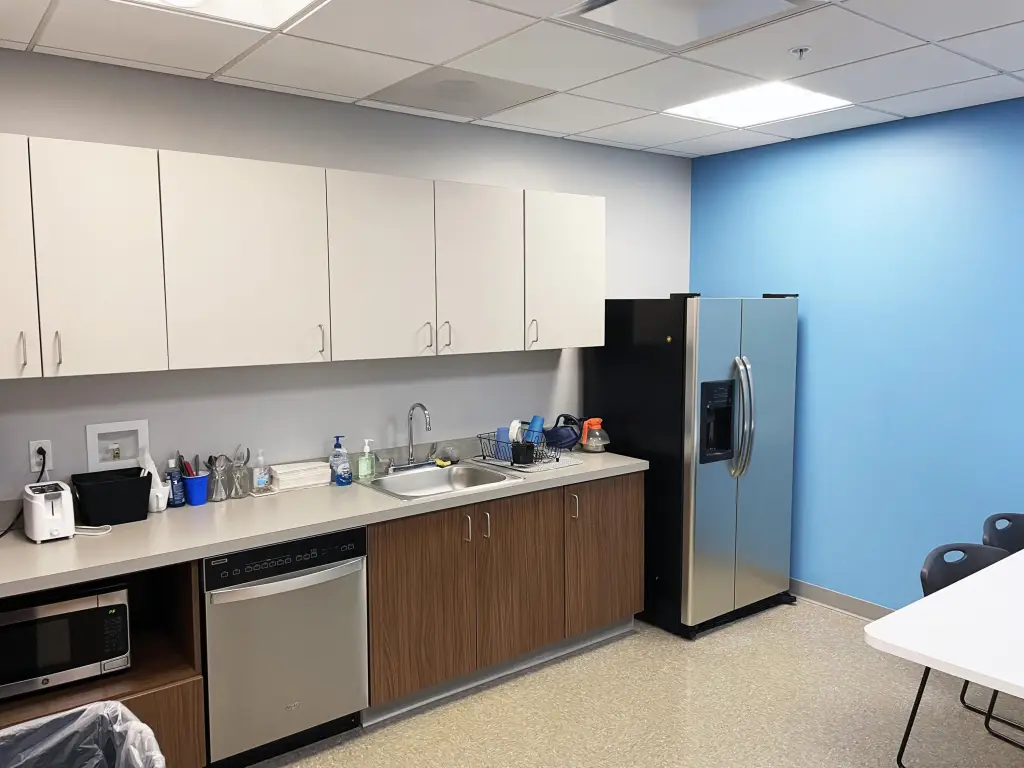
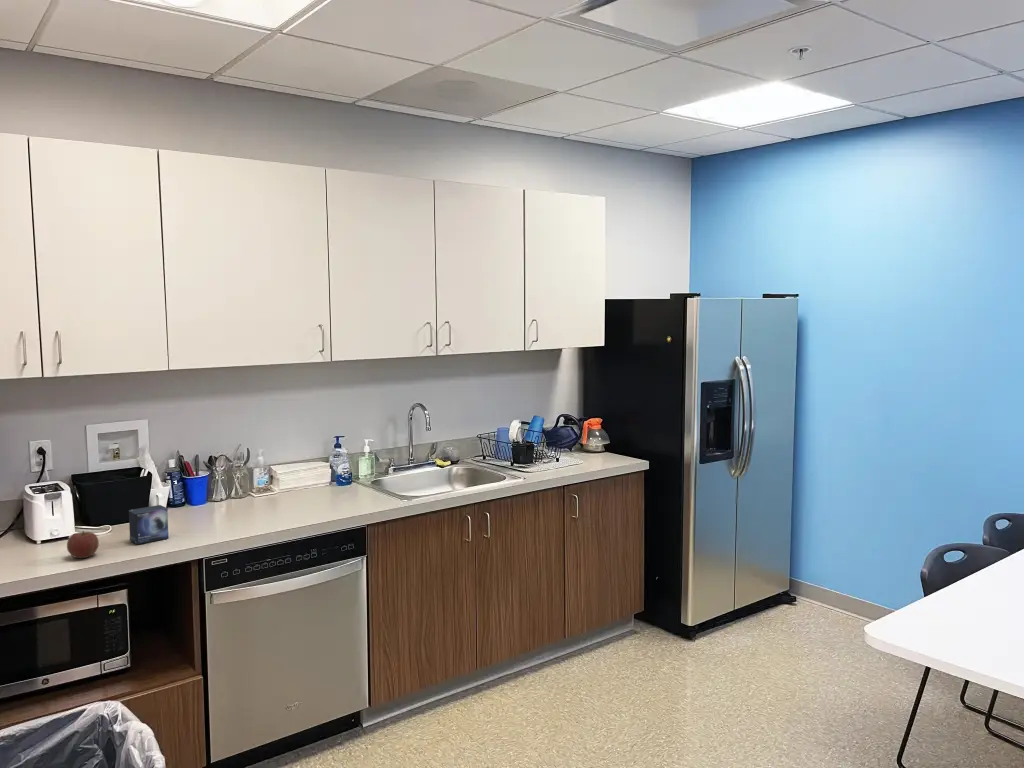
+ small box [128,504,170,545]
+ apple [66,530,100,559]
